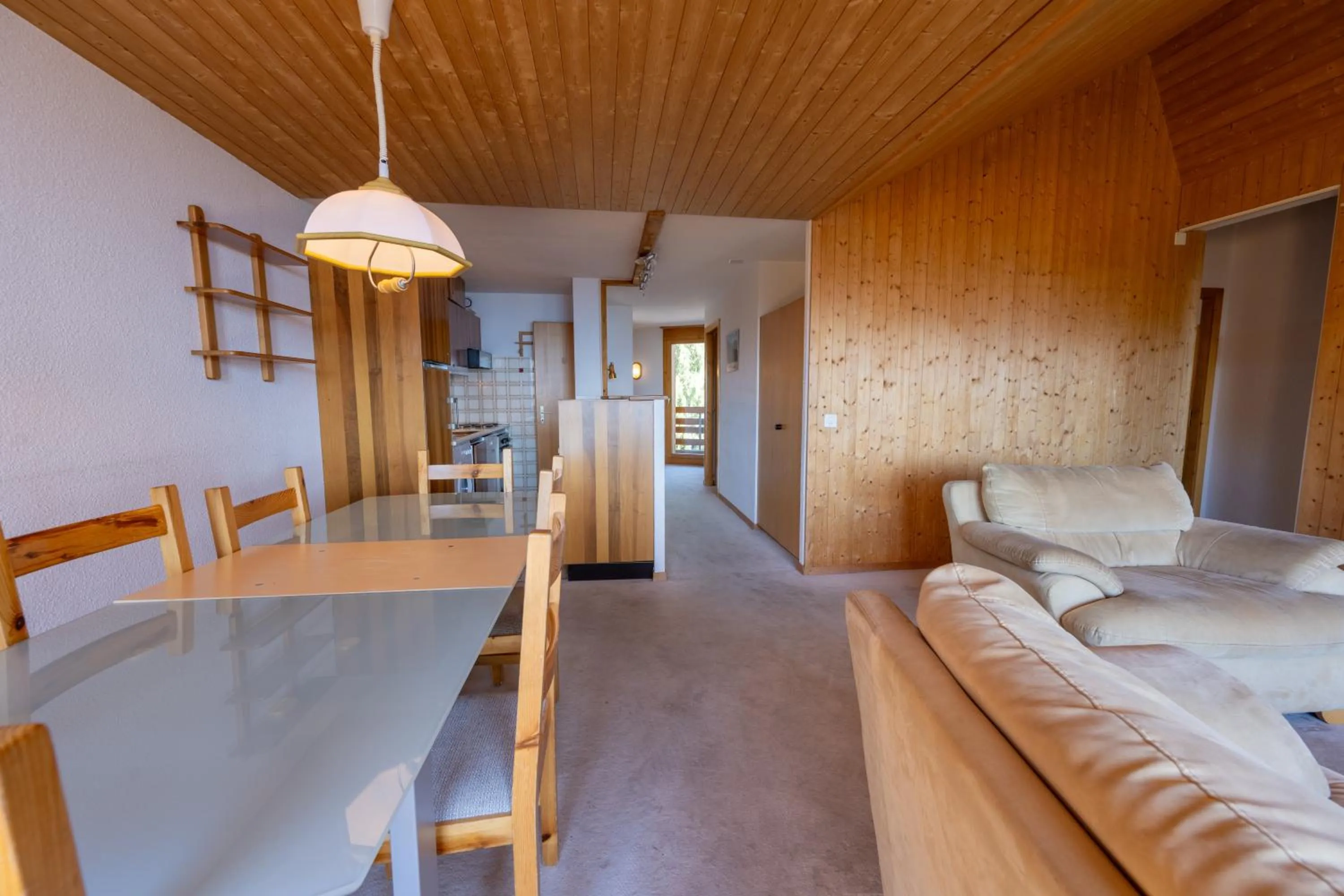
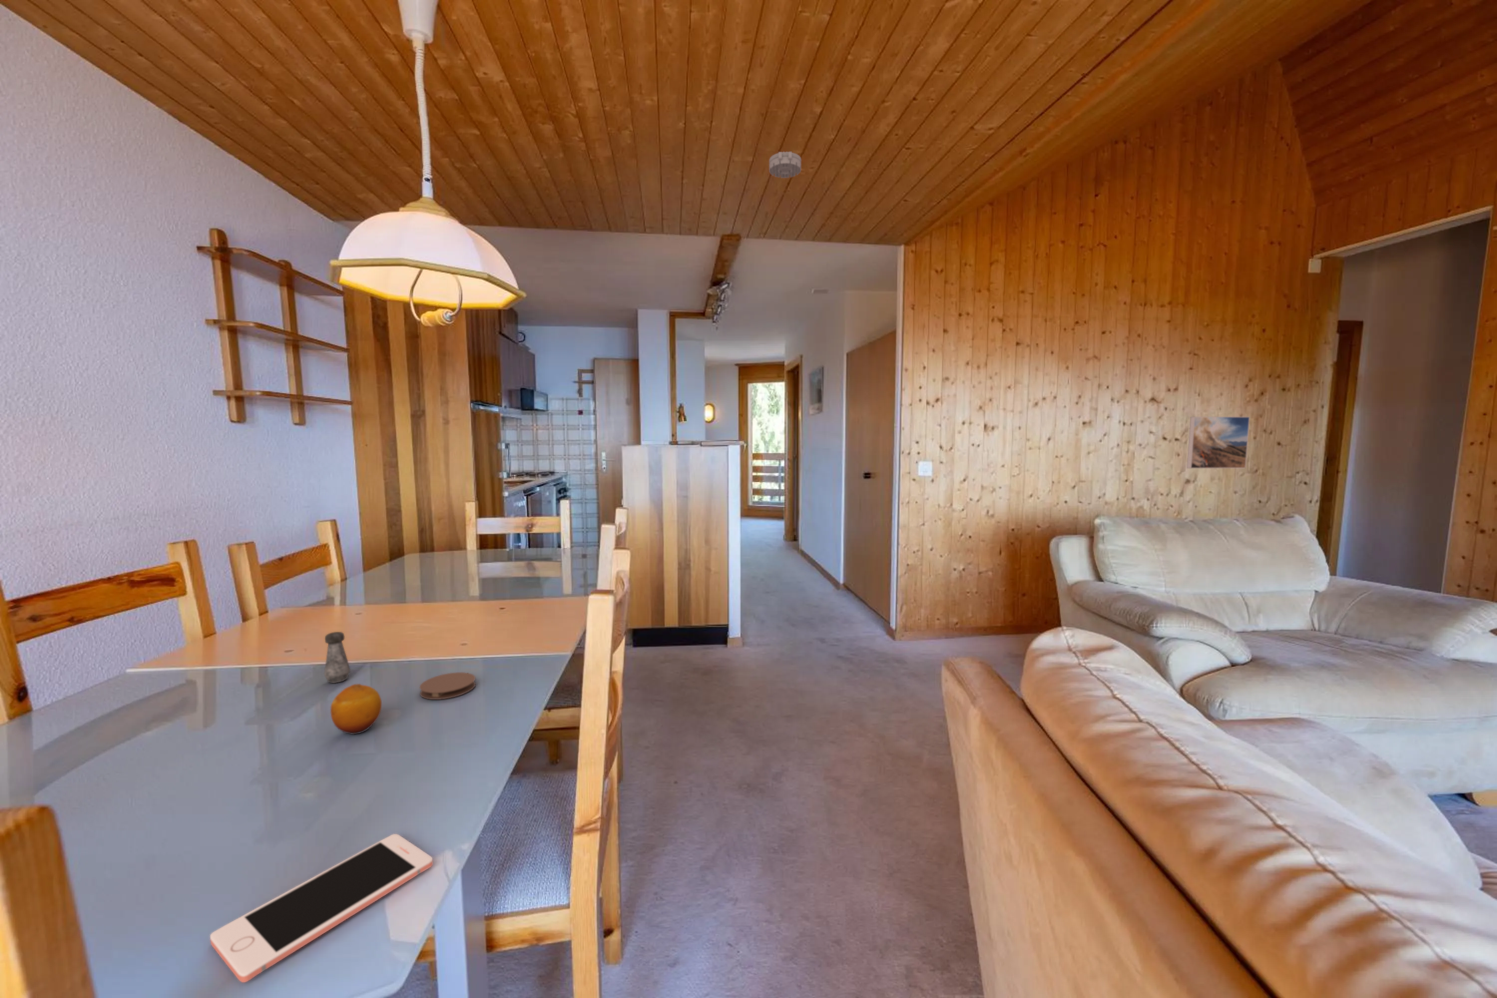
+ coaster [419,672,476,701]
+ salt shaker [323,632,351,684]
+ cell phone [209,833,433,984]
+ smoke detector [769,151,802,178]
+ fruit [330,683,382,735]
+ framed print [1186,417,1251,469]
